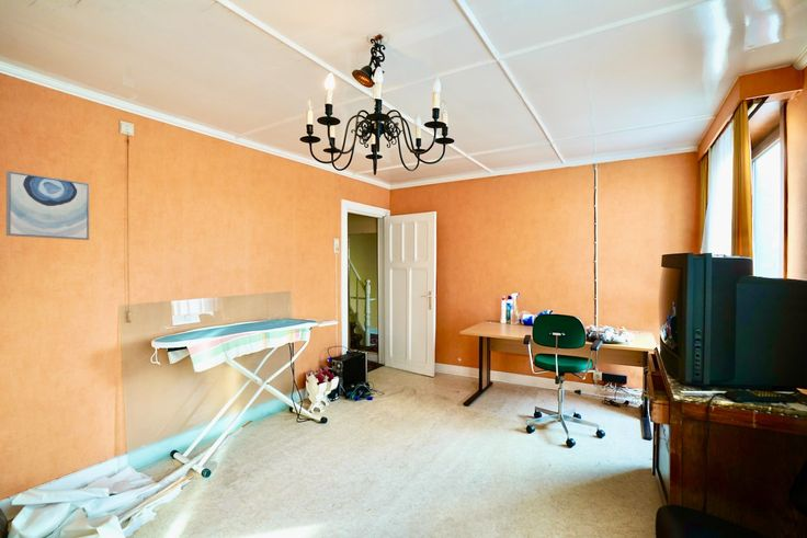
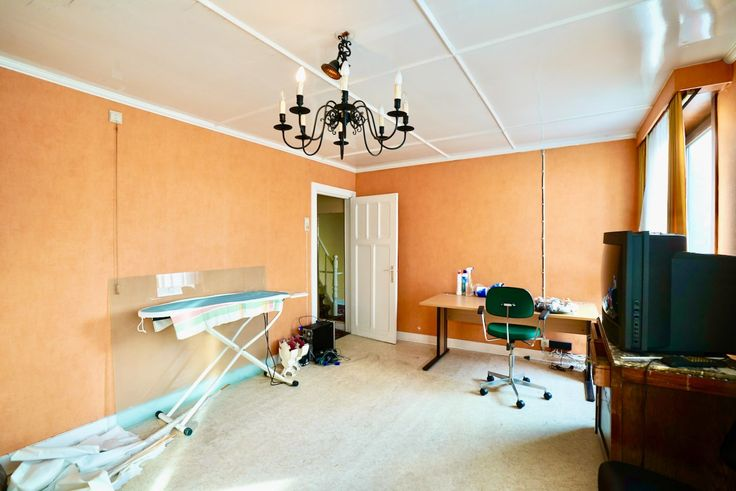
- wall art [5,170,90,241]
